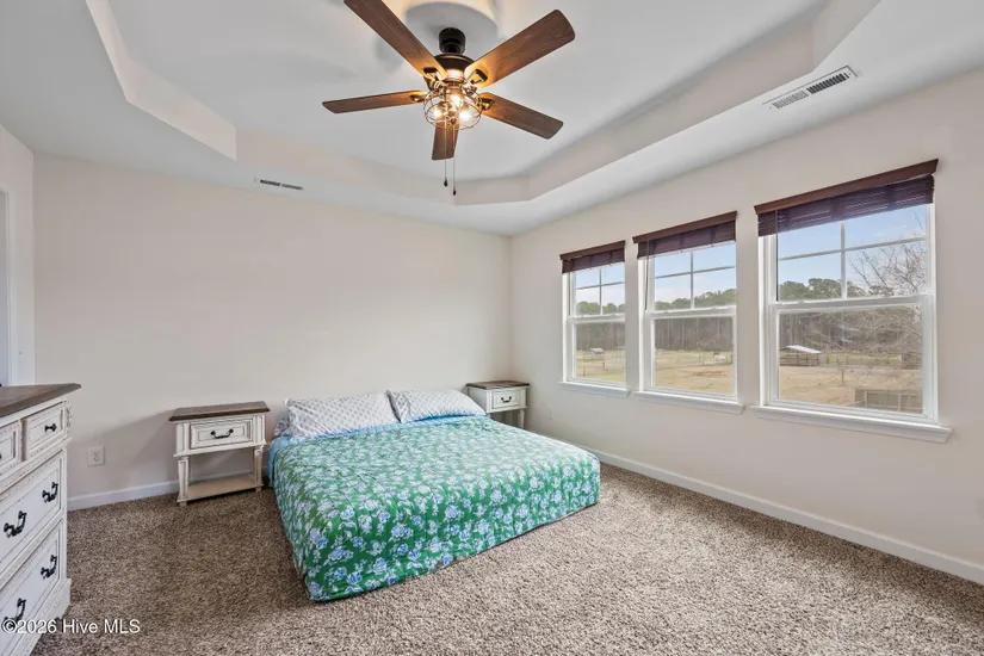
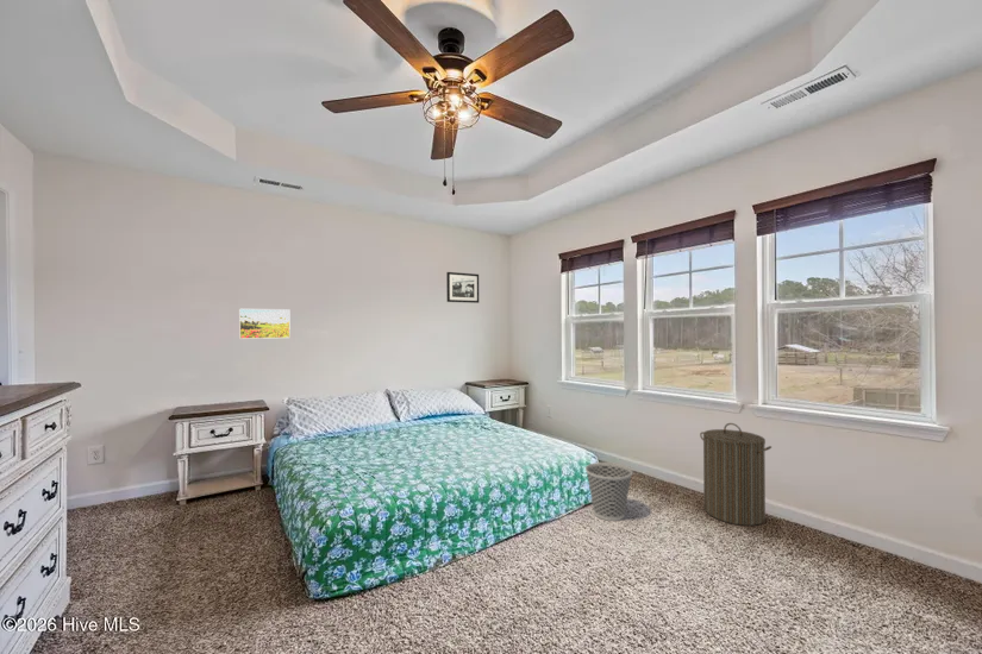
+ wastebasket [584,461,633,522]
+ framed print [238,308,292,340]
+ picture frame [445,271,480,304]
+ laundry hamper [699,422,773,527]
